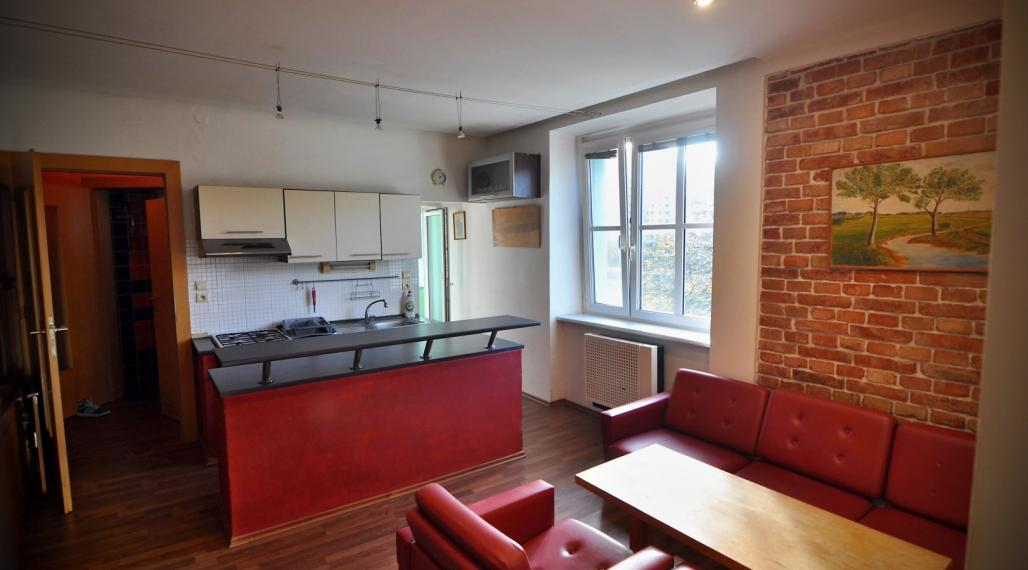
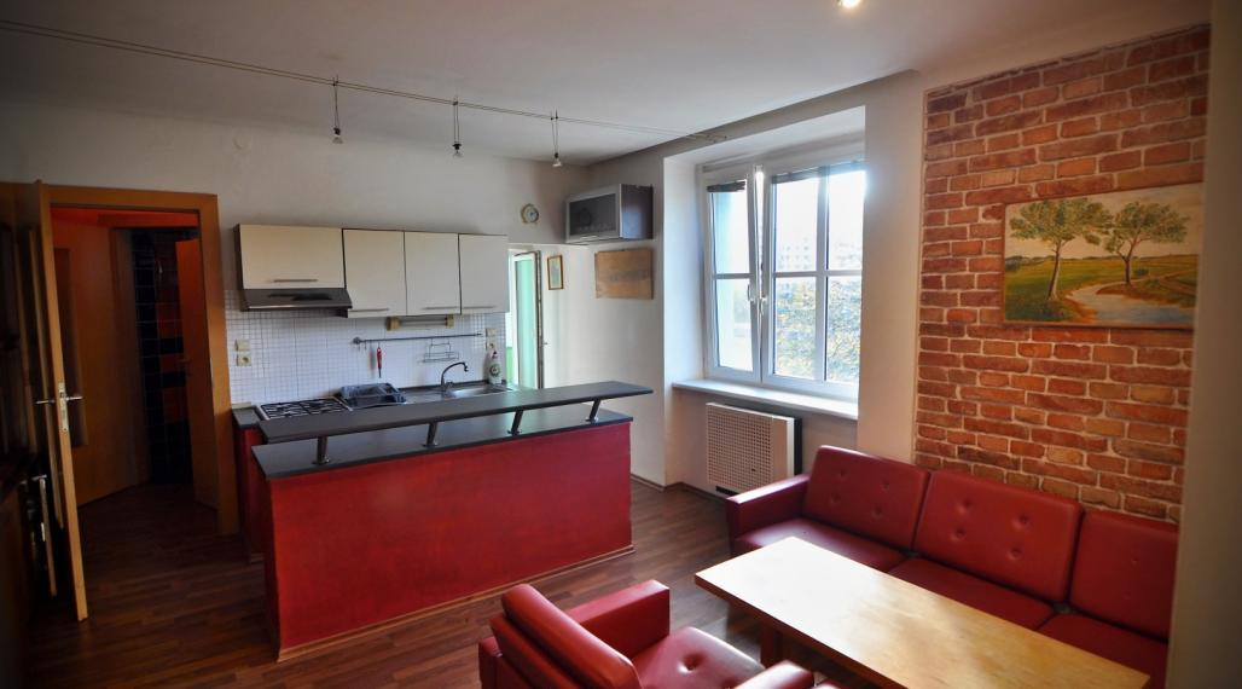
- sneaker [76,396,111,418]
